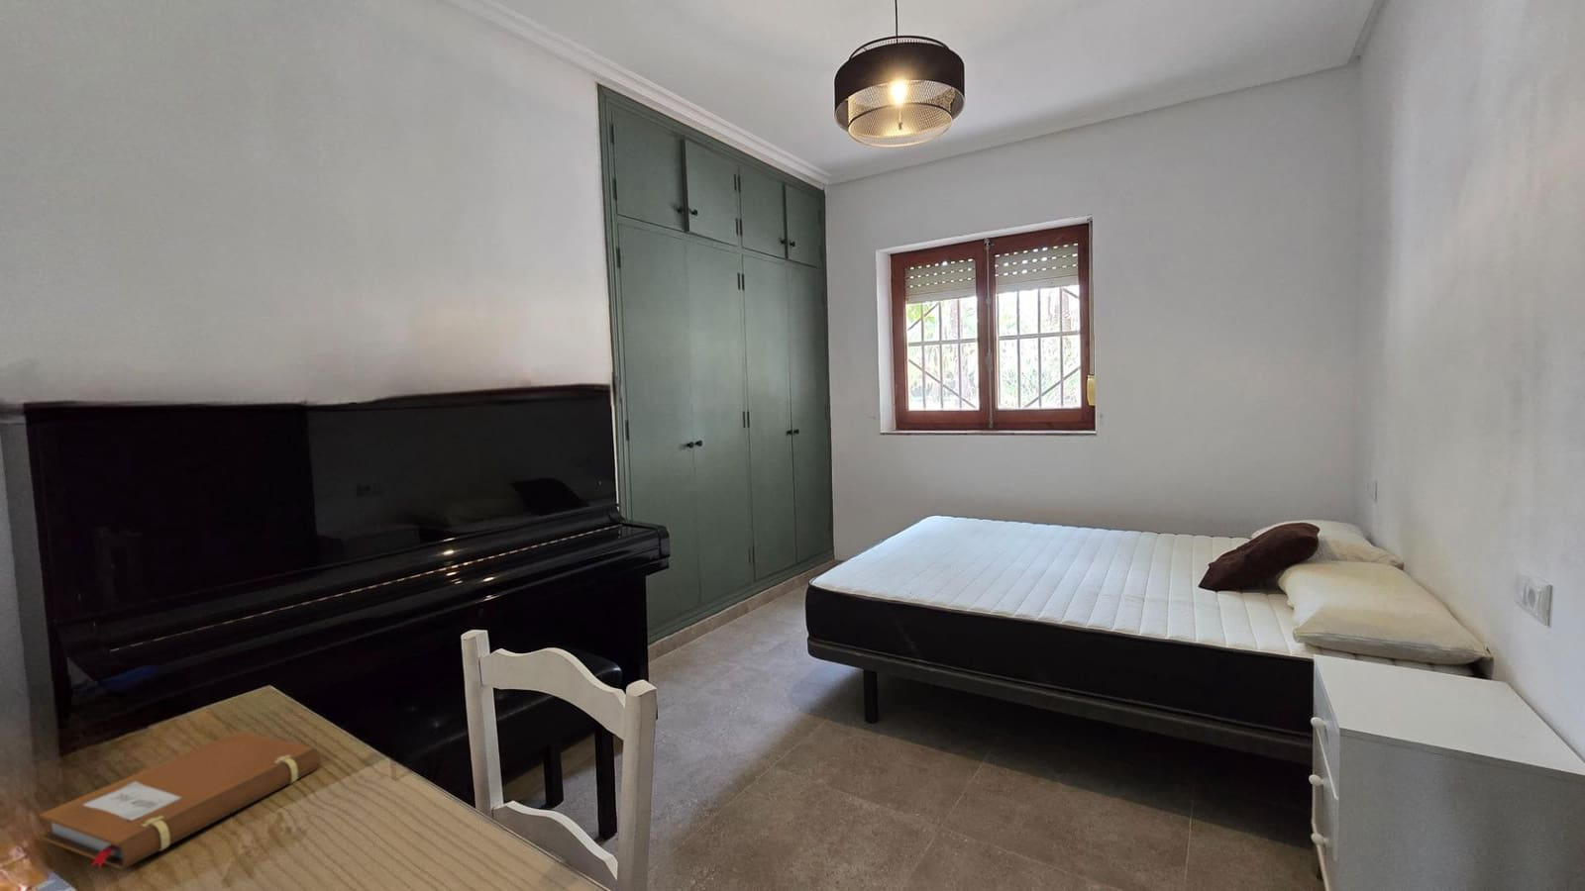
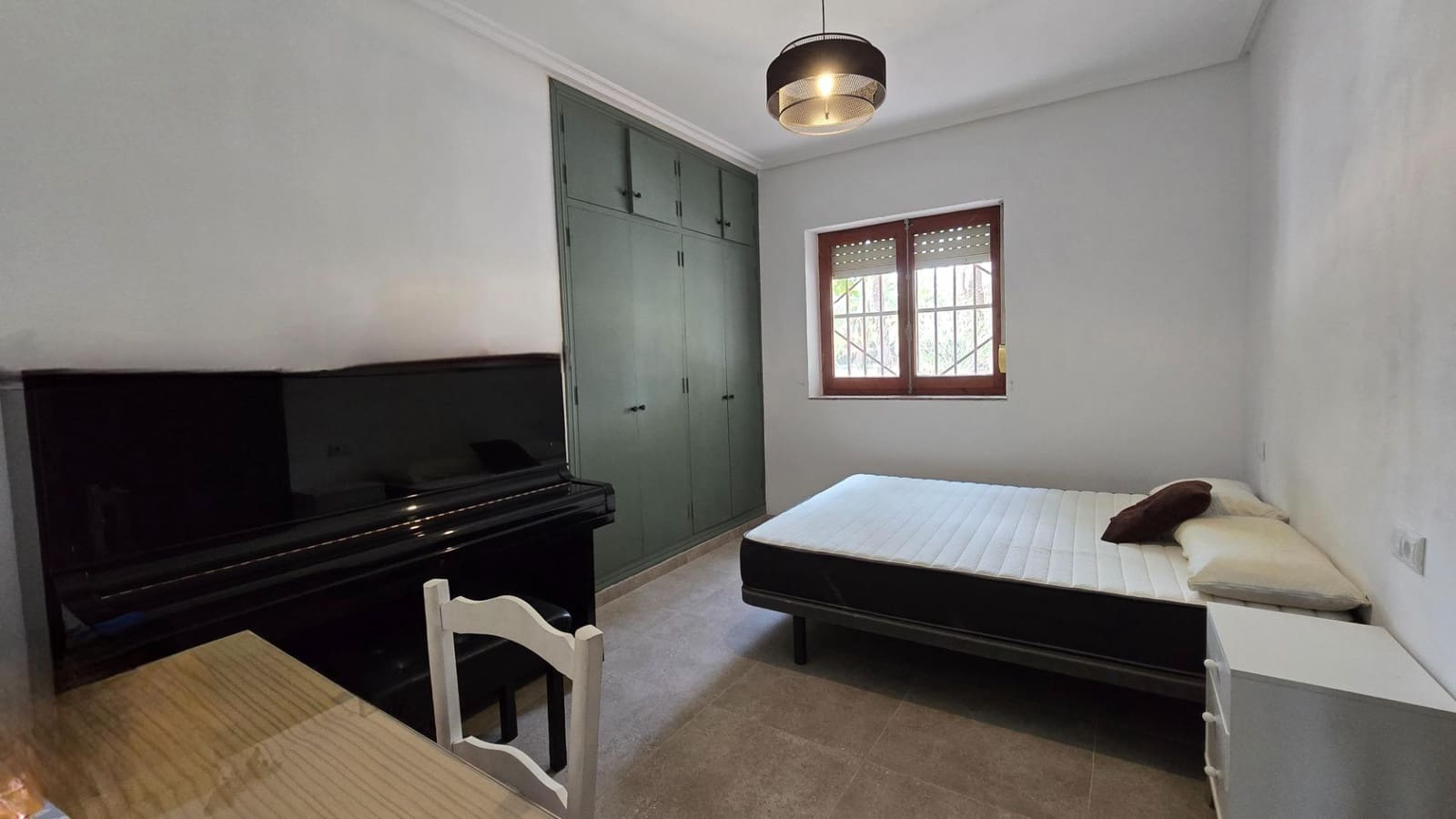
- notebook [38,730,322,870]
